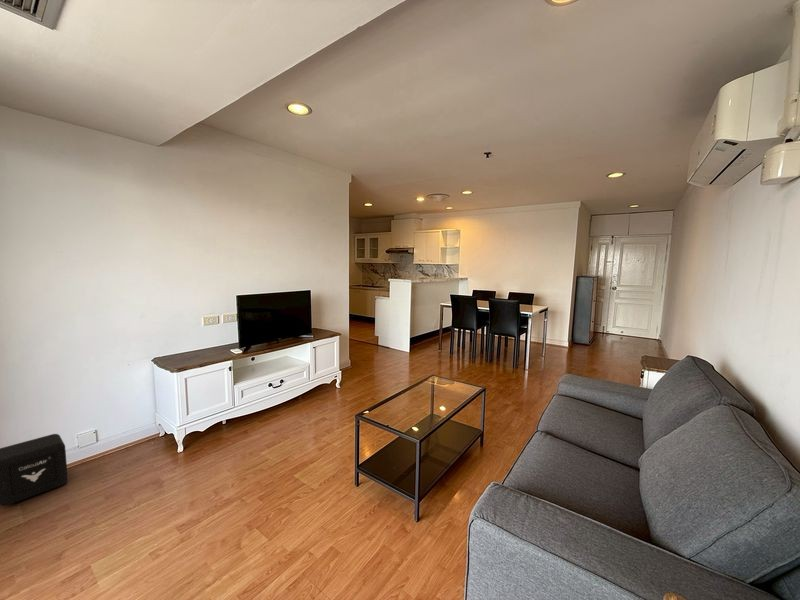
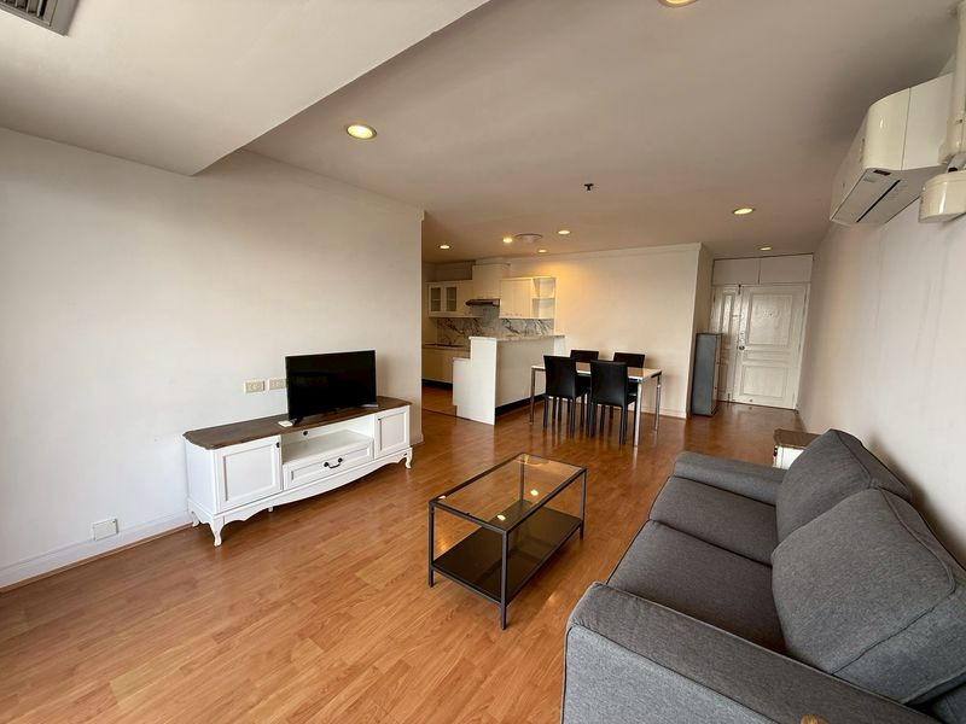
- air purifier [0,433,69,507]
